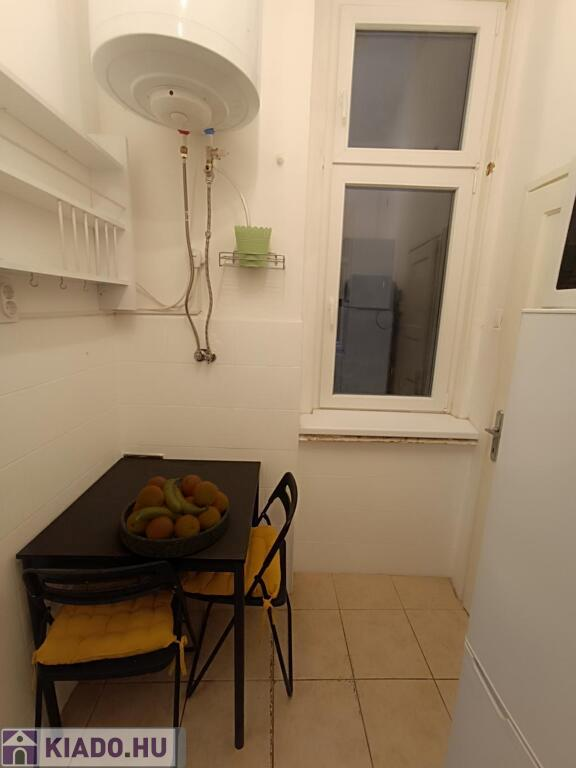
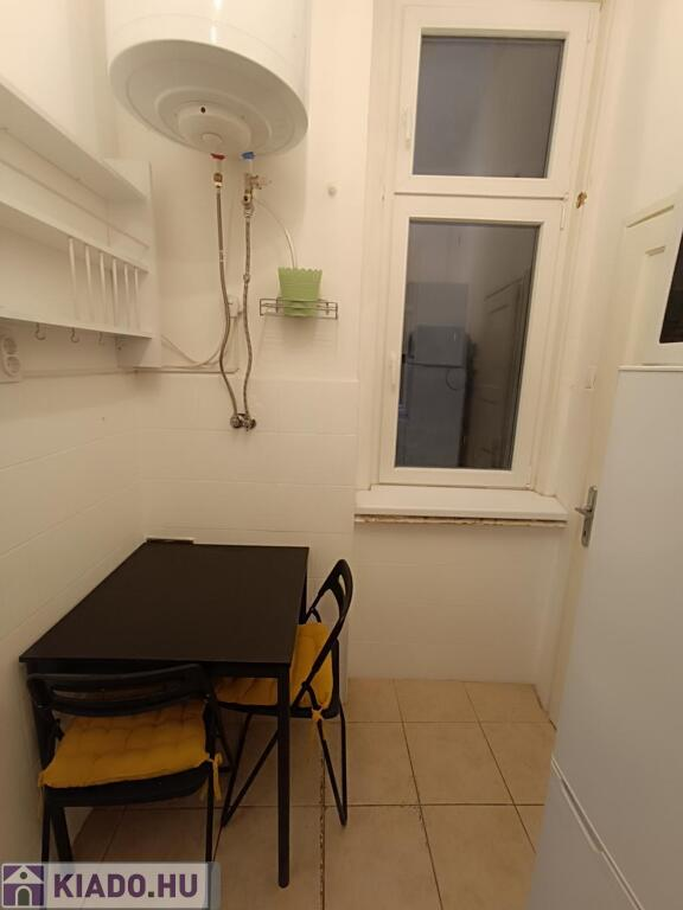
- fruit bowl [118,474,231,559]
